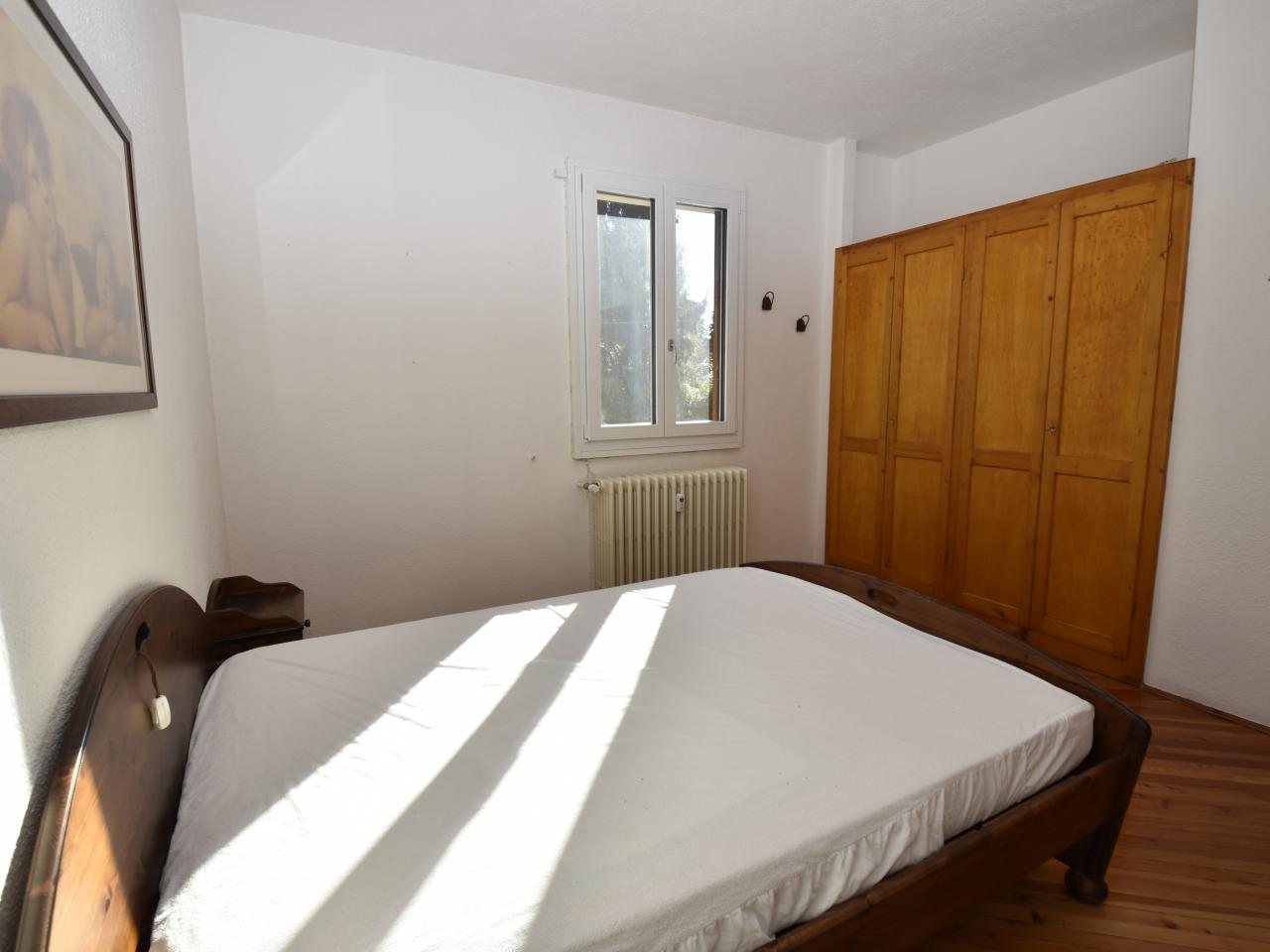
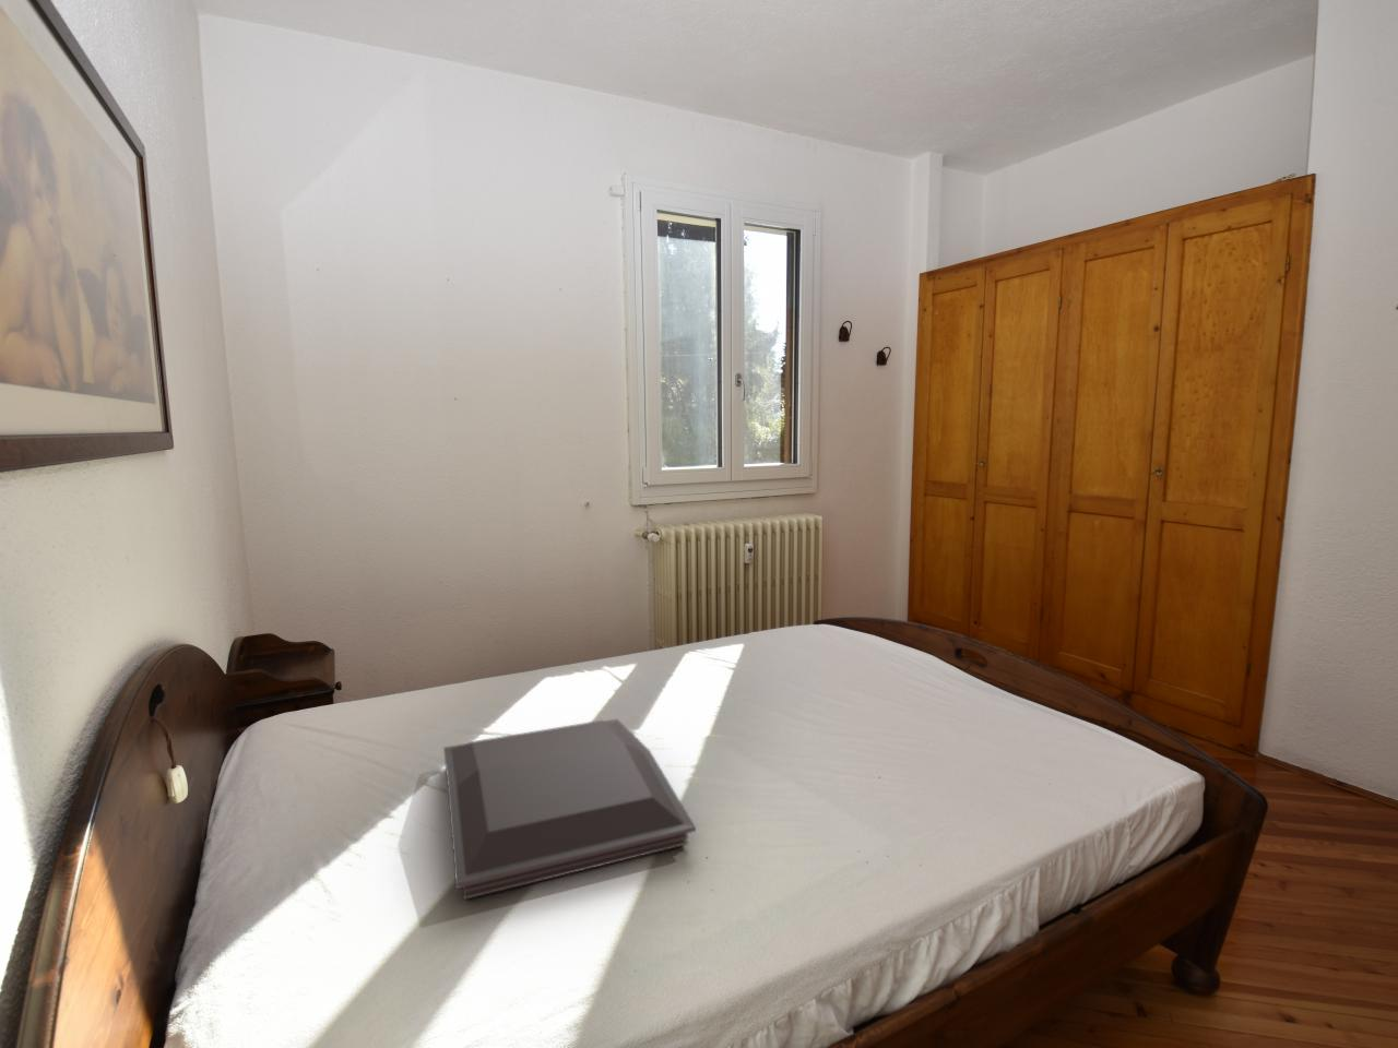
+ serving tray [443,719,697,900]
